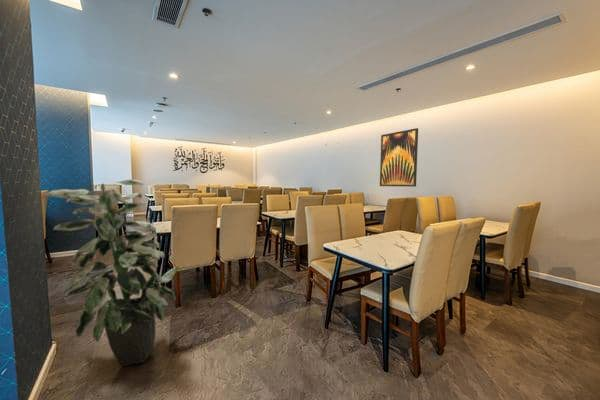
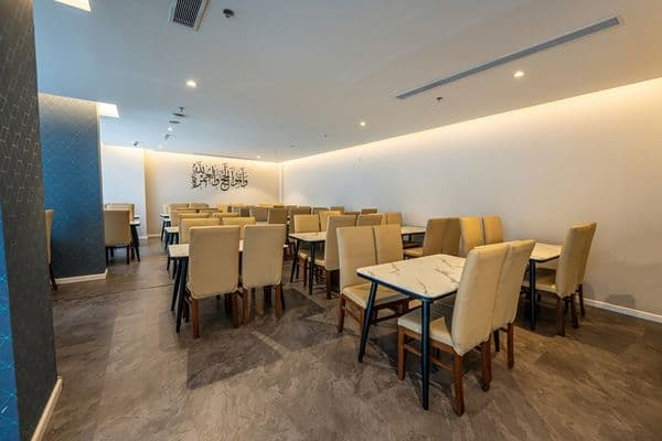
- wall art [379,127,419,188]
- indoor plant [43,179,180,367]
